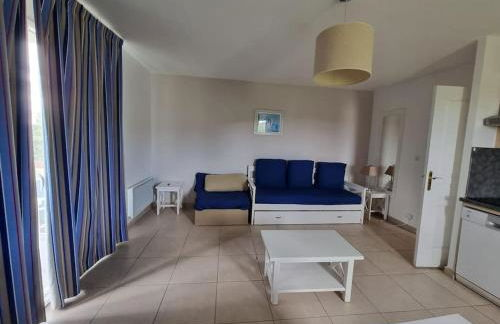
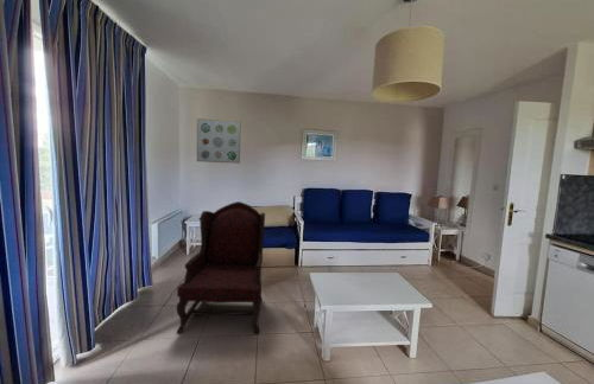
+ wall art [196,117,242,165]
+ armchair [176,200,266,334]
